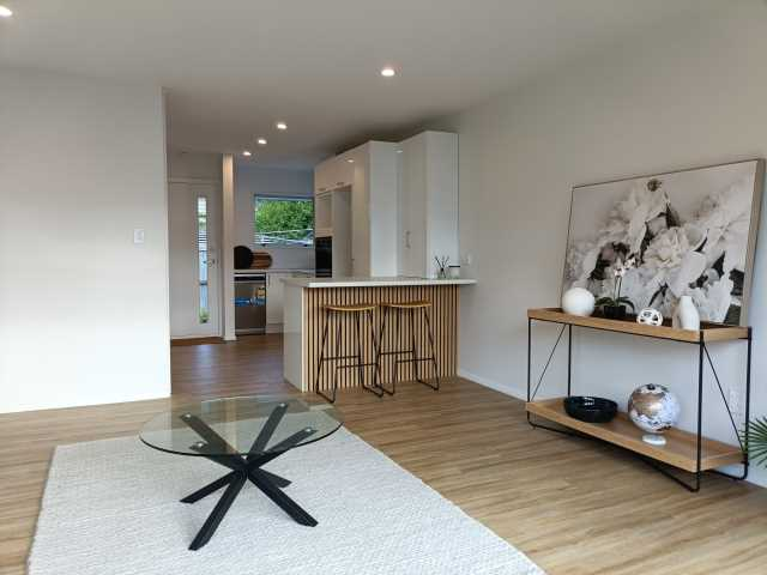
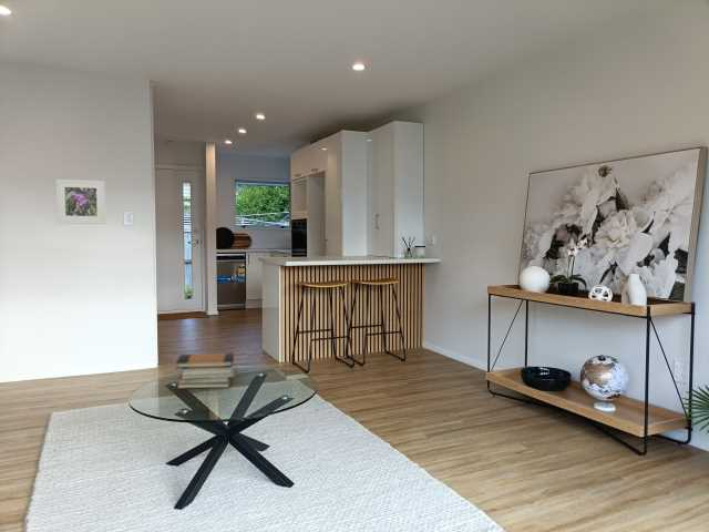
+ book stack [175,351,235,390]
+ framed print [54,178,106,225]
